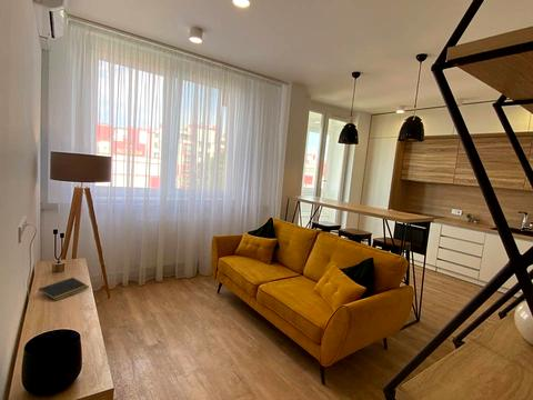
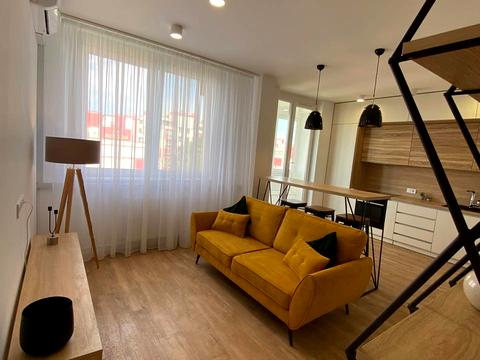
- notepad [37,277,90,302]
